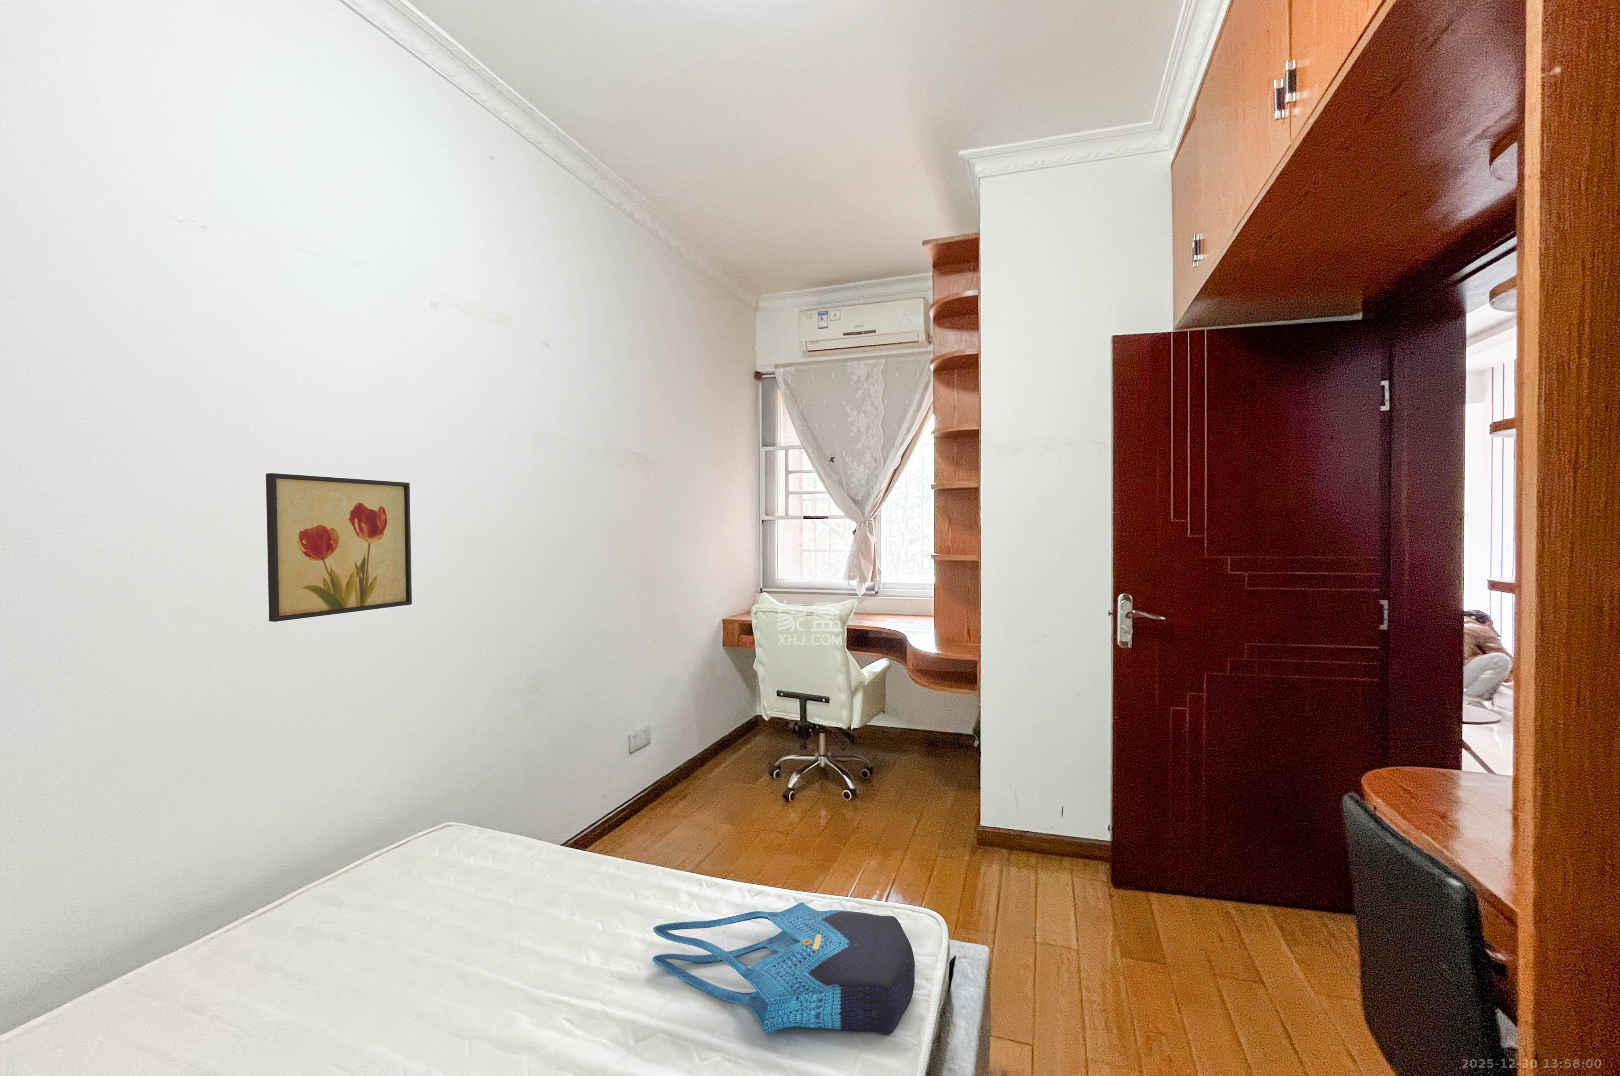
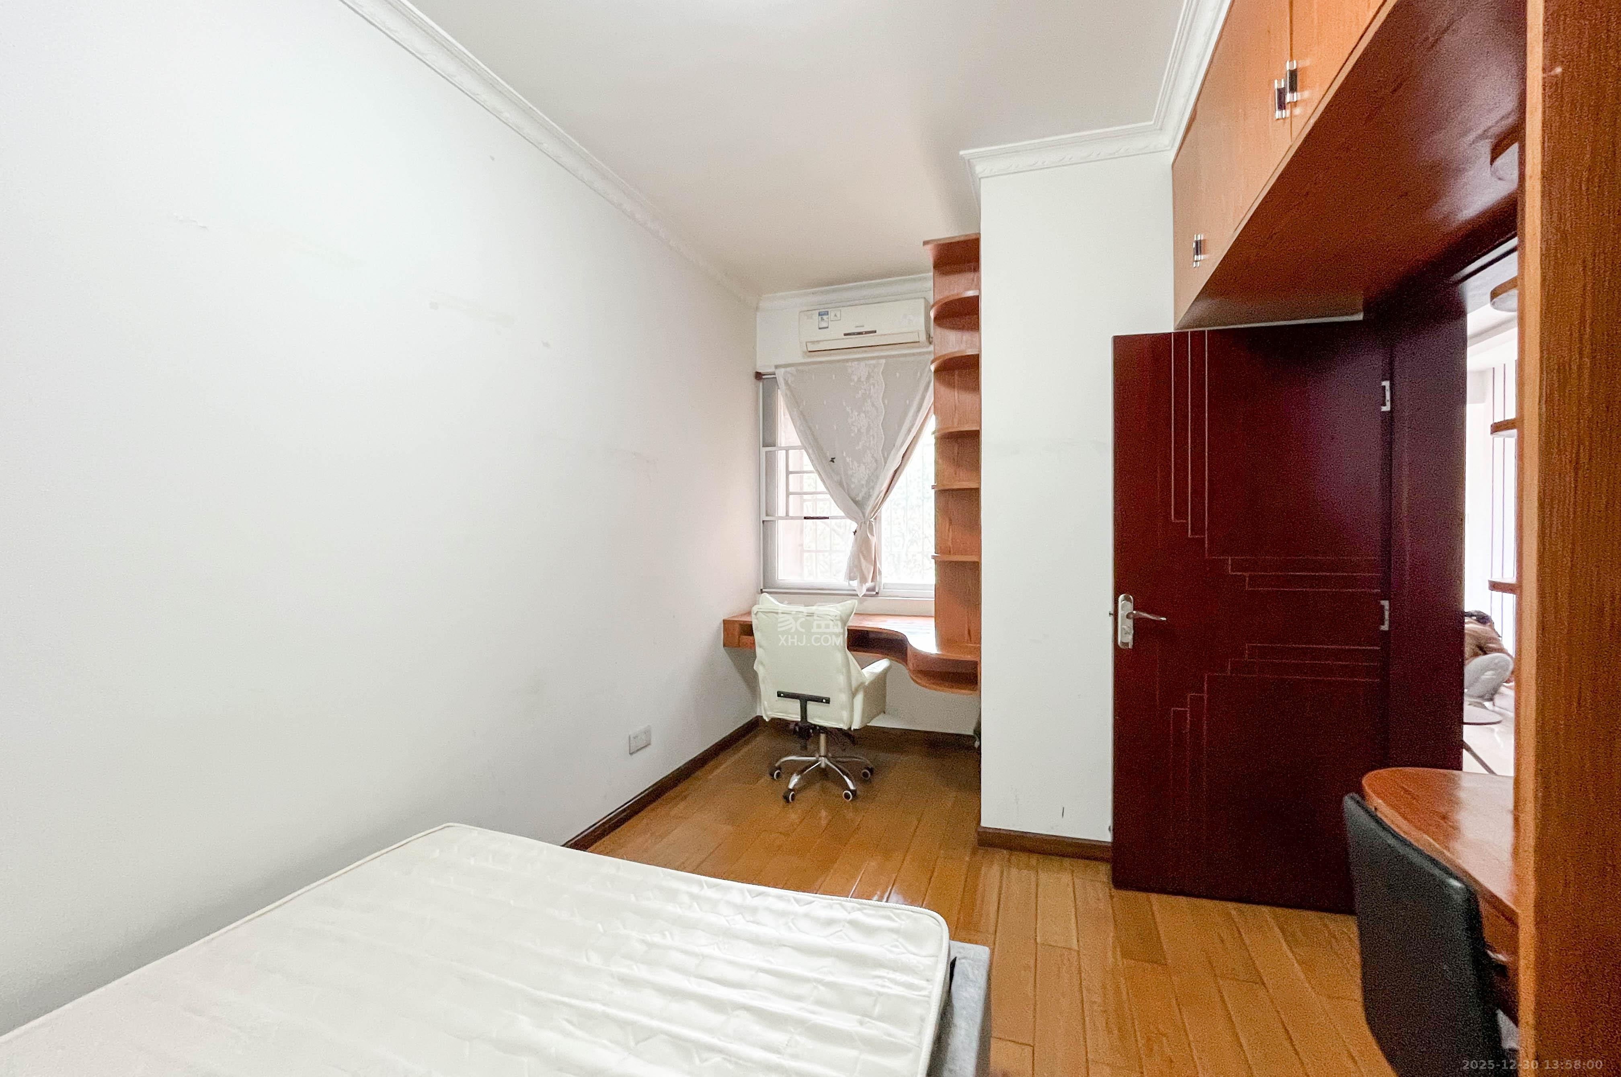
- tote bag [652,902,915,1035]
- wall art [265,473,412,622]
